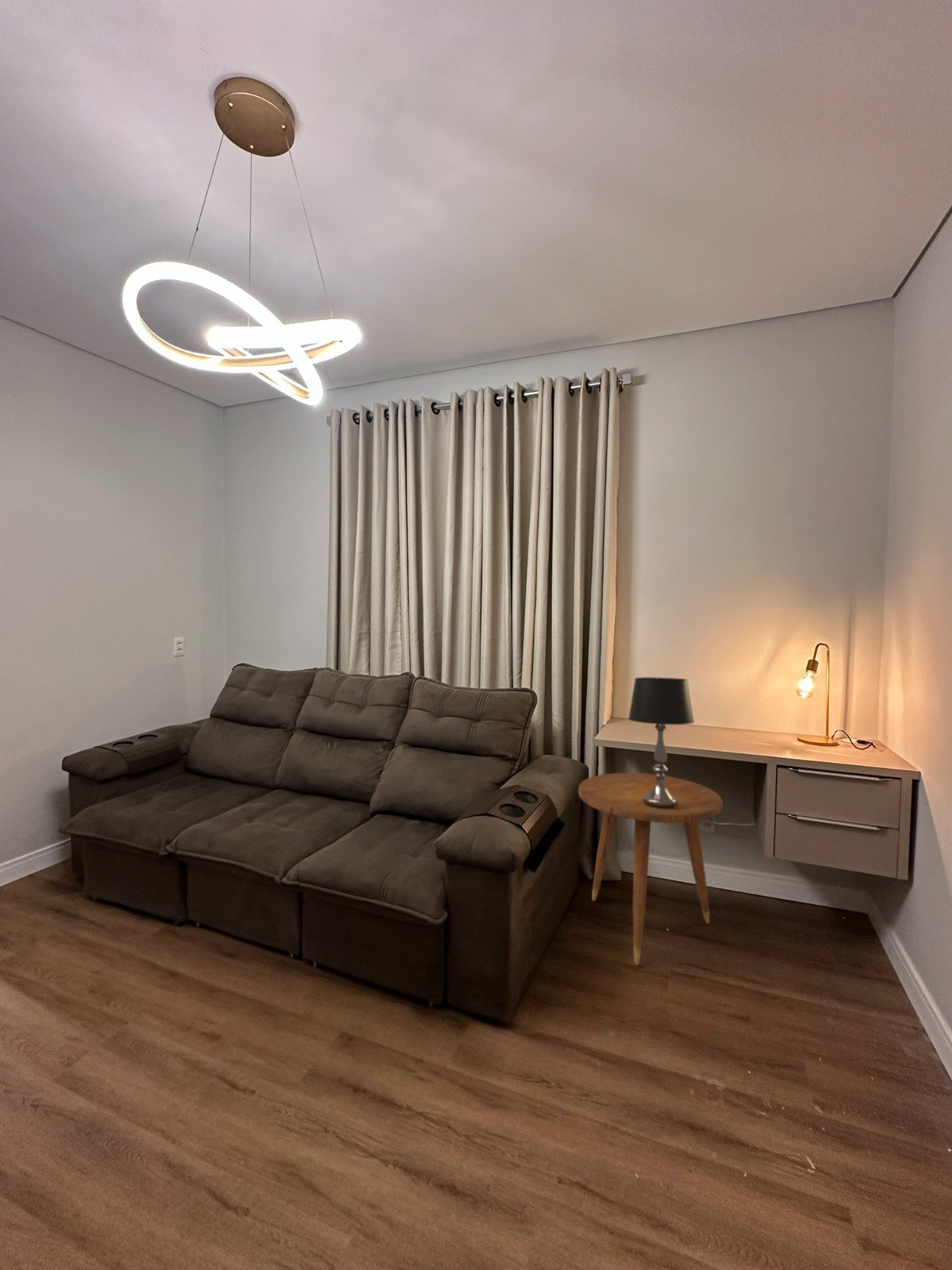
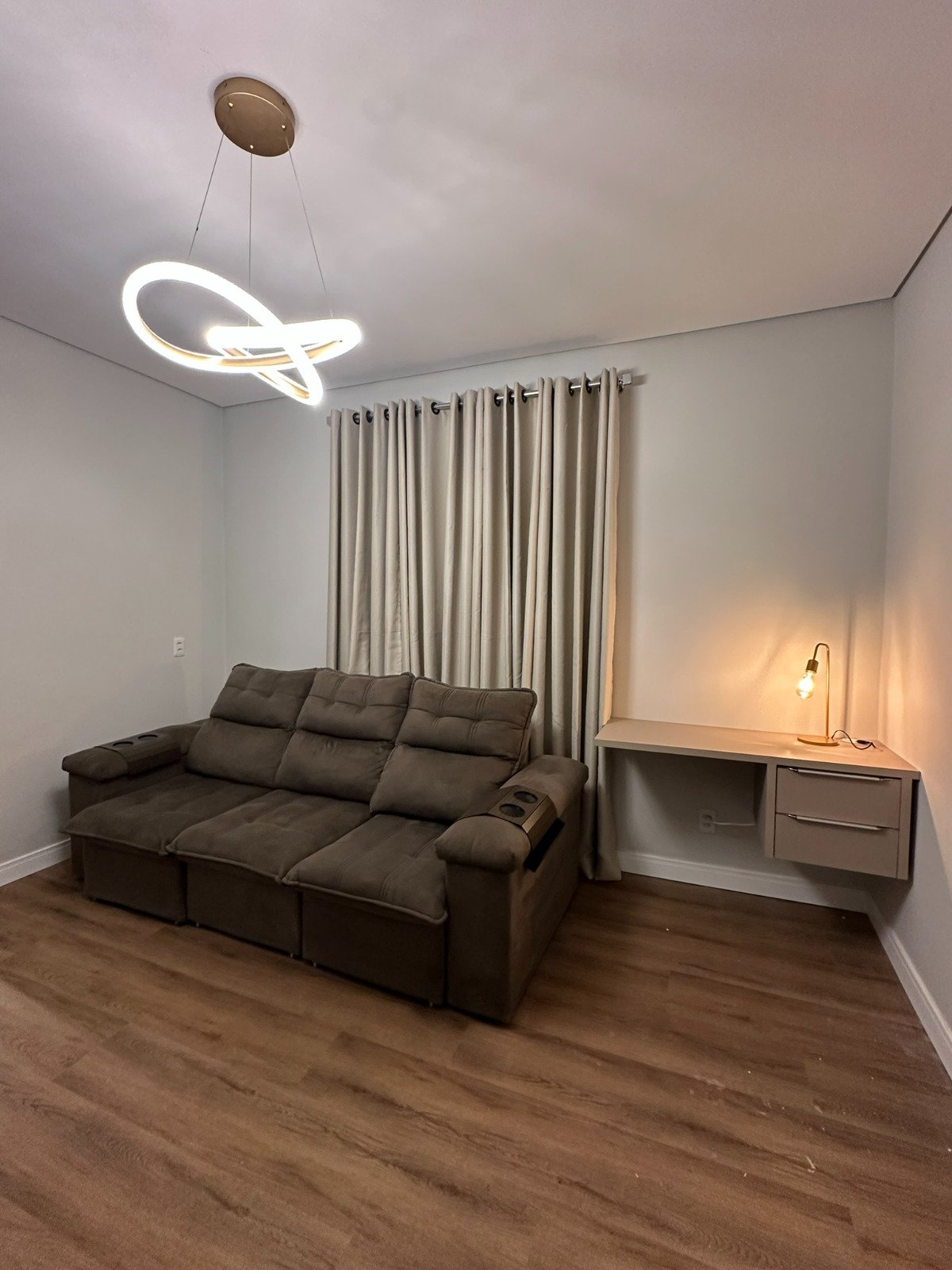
- table lamp [628,676,695,806]
- side table [578,772,724,966]
